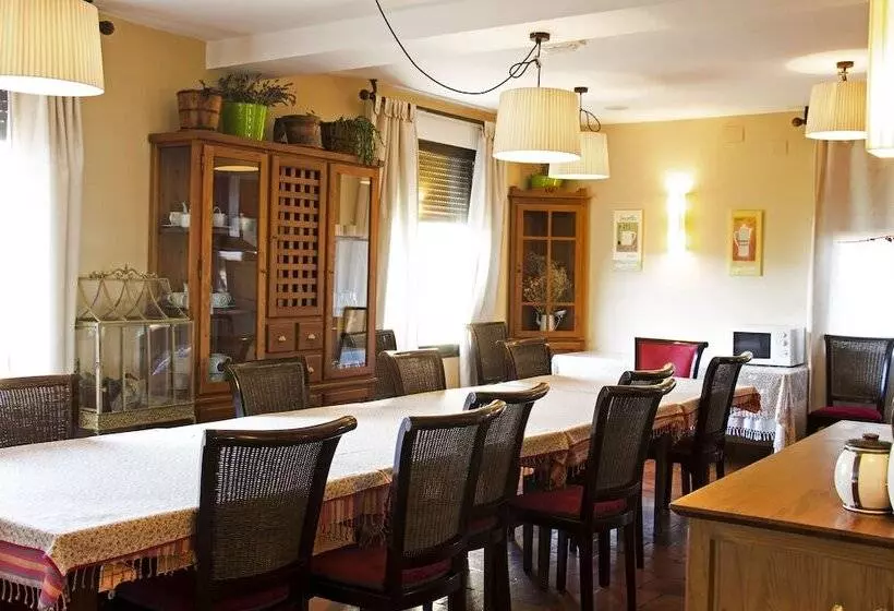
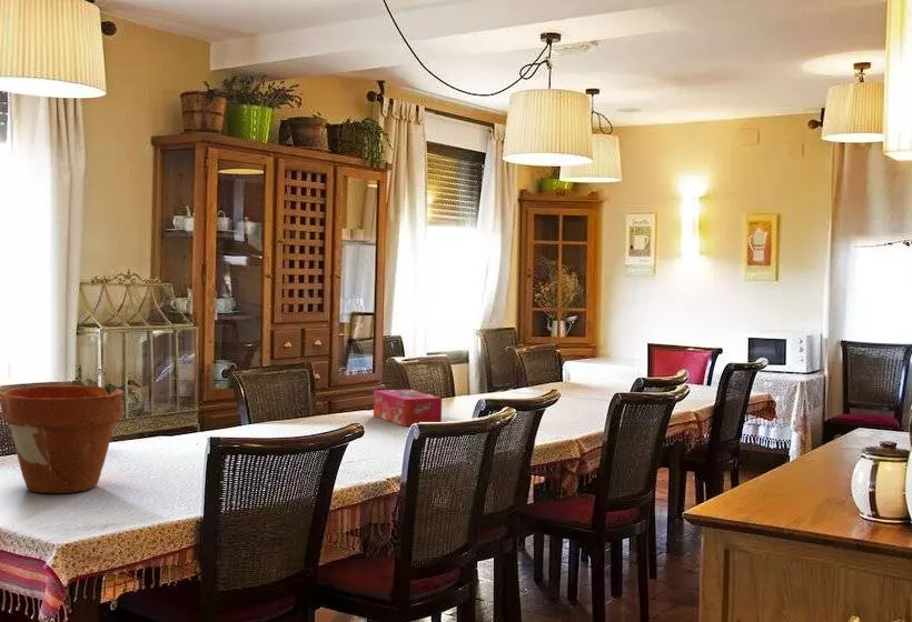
+ flower pot [0,384,126,494]
+ tissue box [373,389,443,428]
